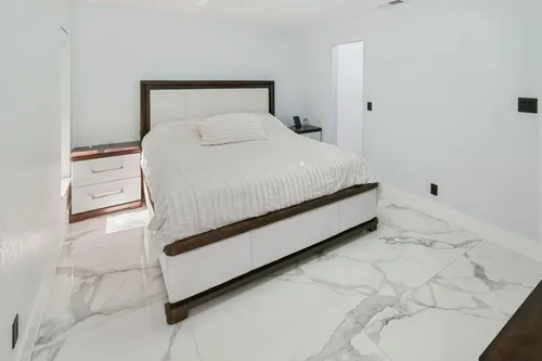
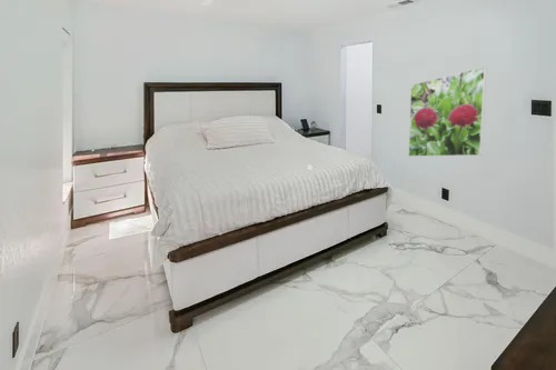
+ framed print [407,66,487,158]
